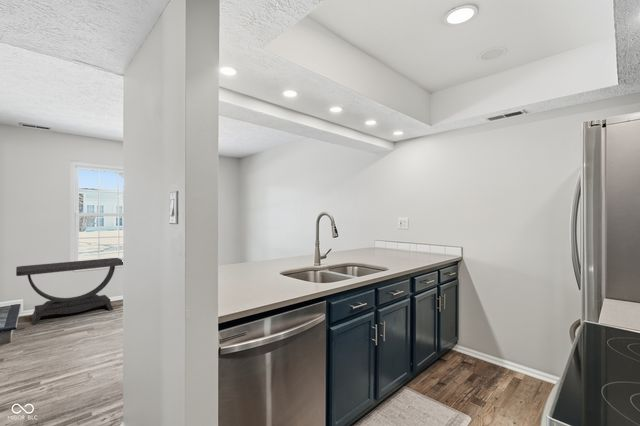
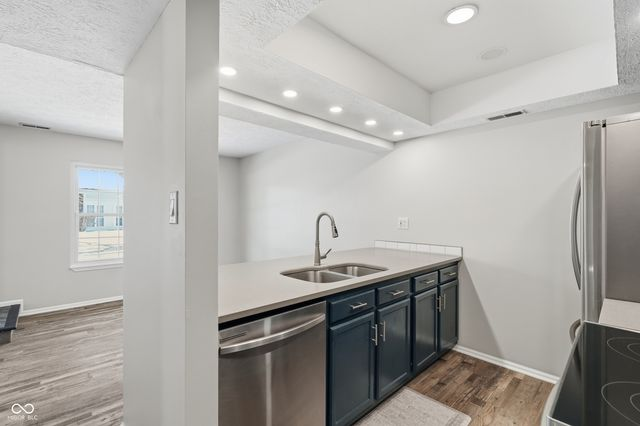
- console table [15,257,124,326]
